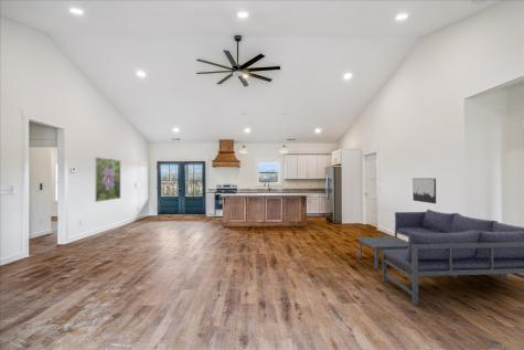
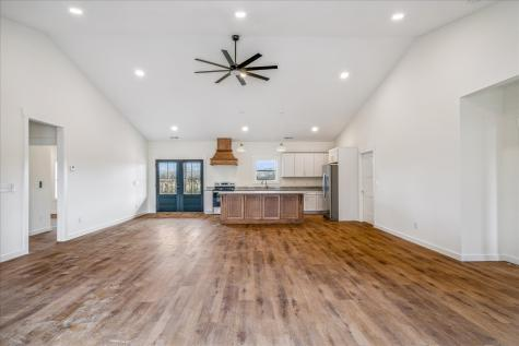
- sofa [356,209,524,306]
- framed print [94,156,121,203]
- wall art [411,178,437,204]
